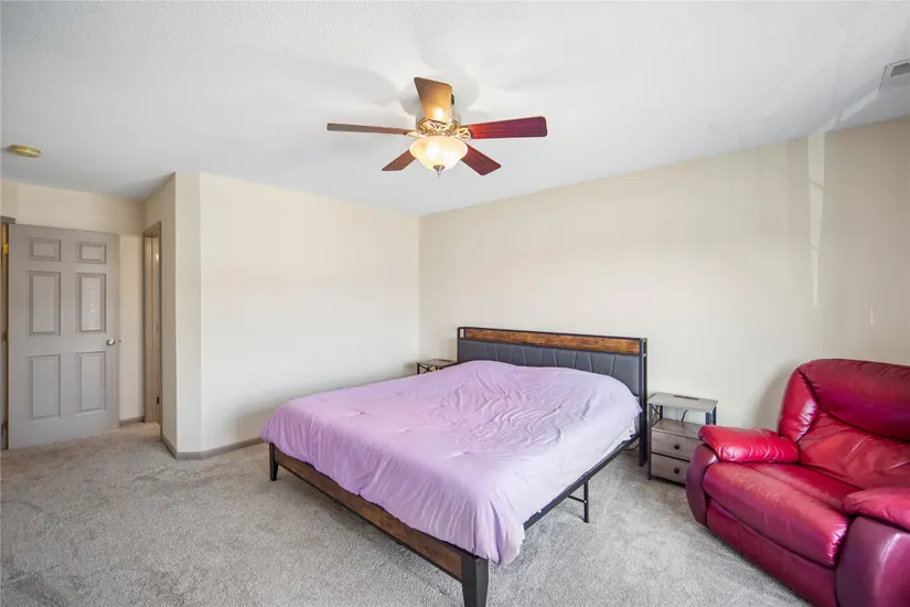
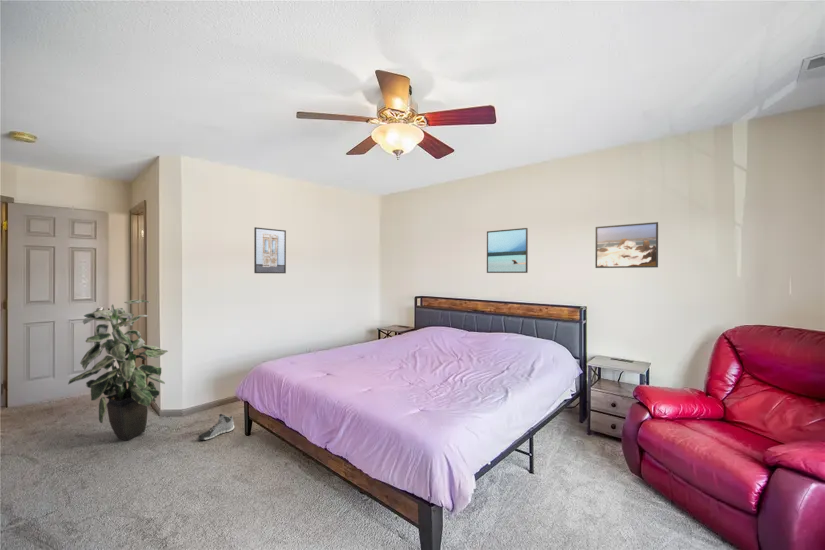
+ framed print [594,221,659,269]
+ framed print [486,227,529,274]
+ indoor plant [67,299,169,442]
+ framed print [253,226,287,274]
+ sneaker [197,413,235,441]
